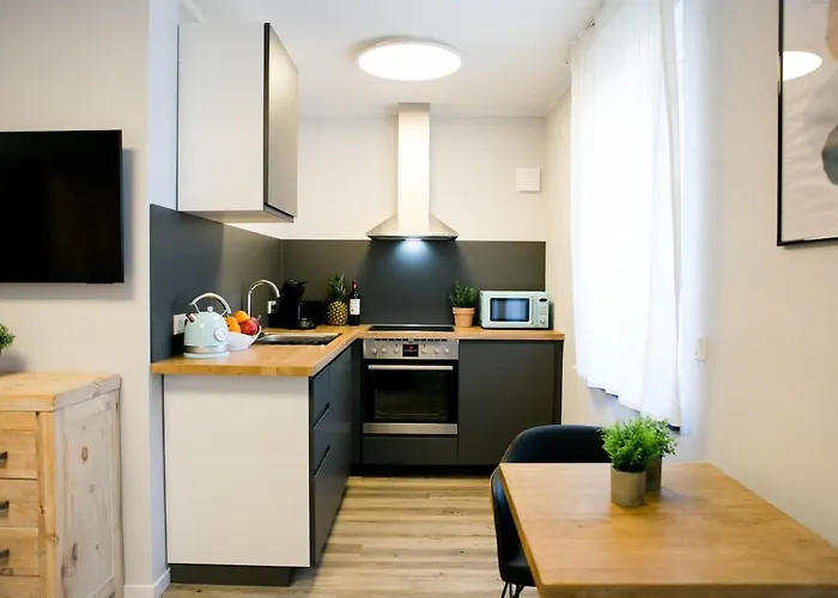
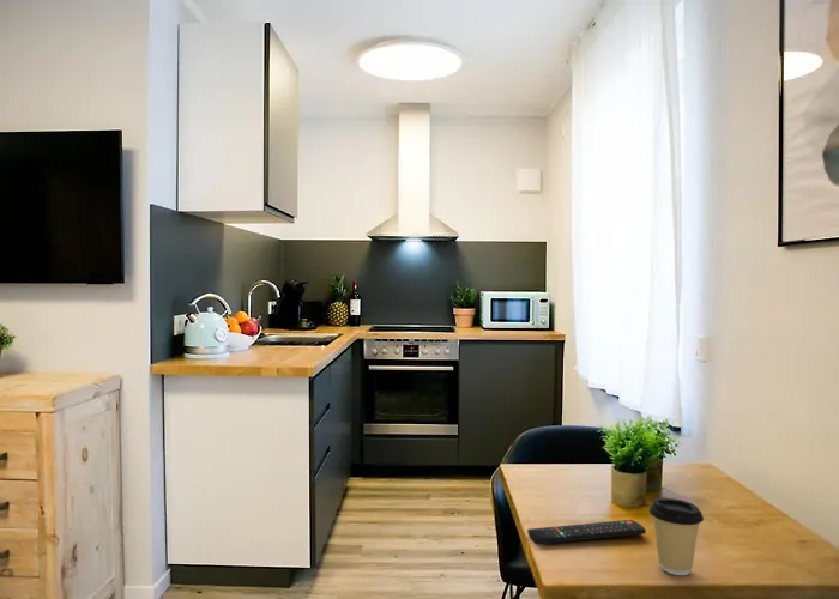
+ coffee cup [648,497,705,576]
+ remote control [526,519,647,545]
